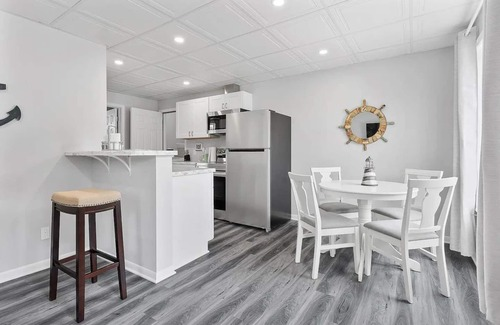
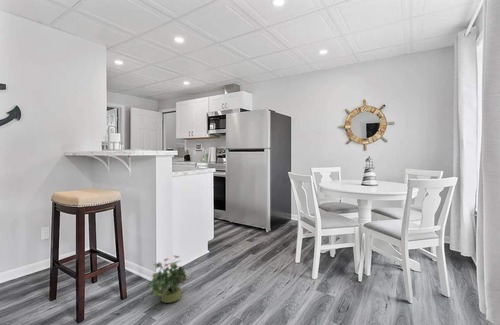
+ potted plant [145,254,188,304]
